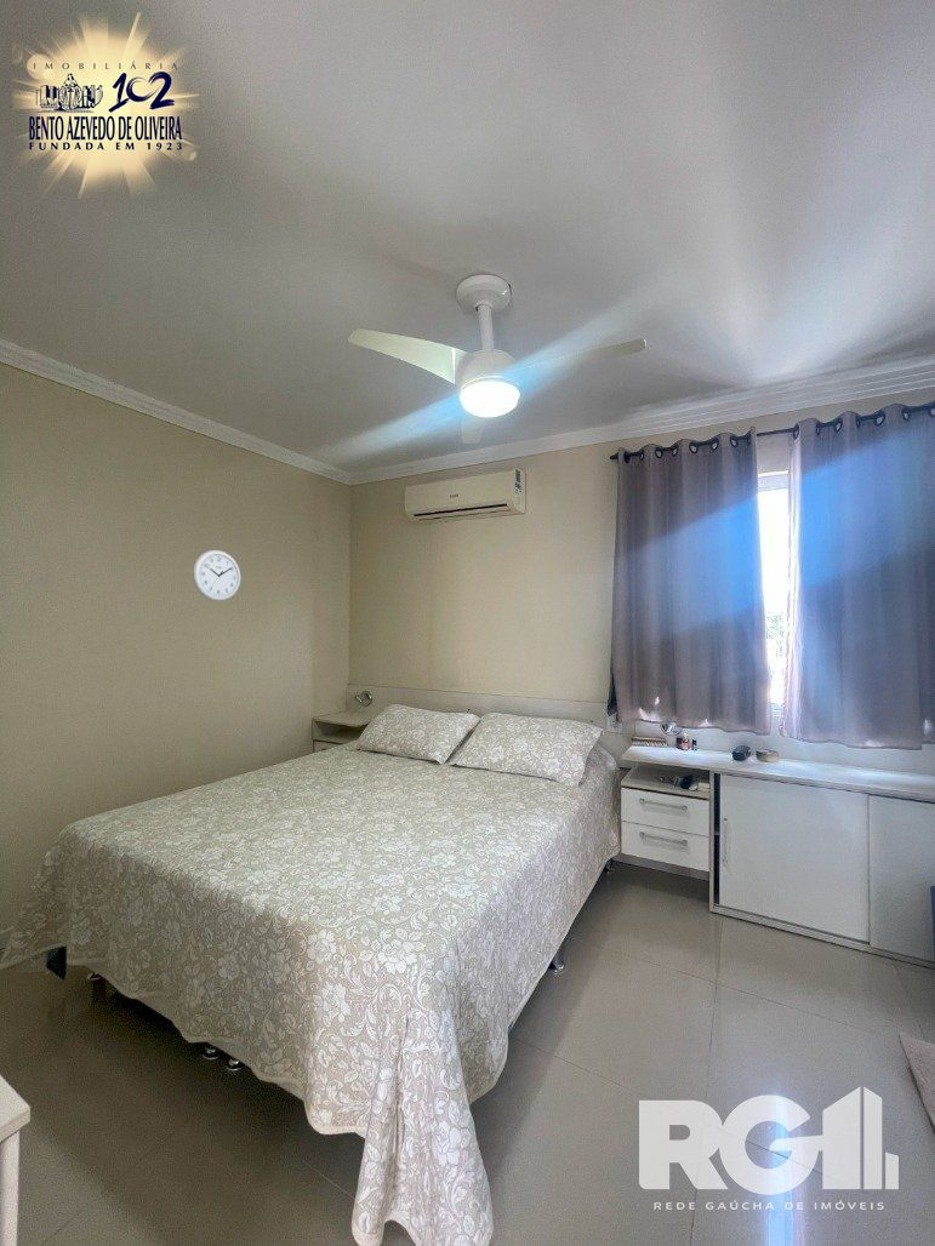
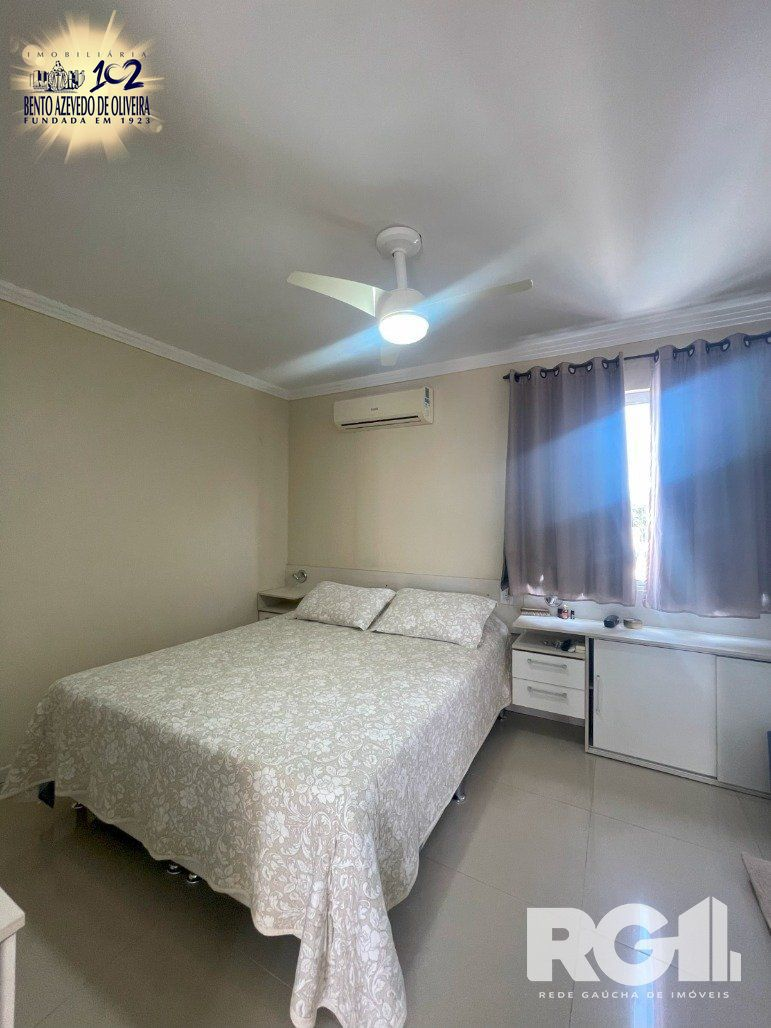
- wall clock [192,549,243,602]
